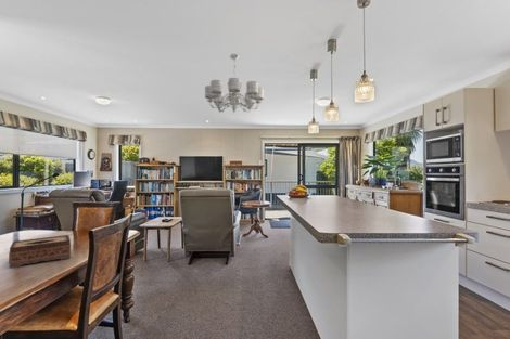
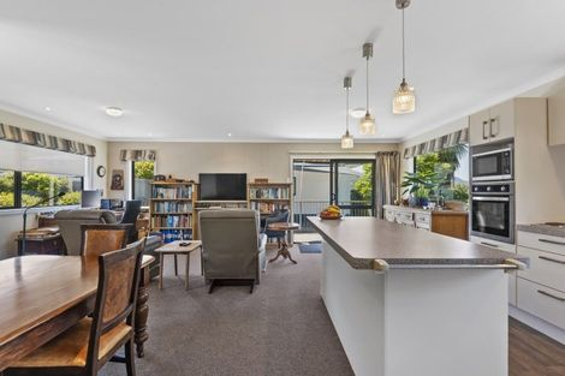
- tissue box [8,234,72,269]
- chandelier [204,53,265,114]
